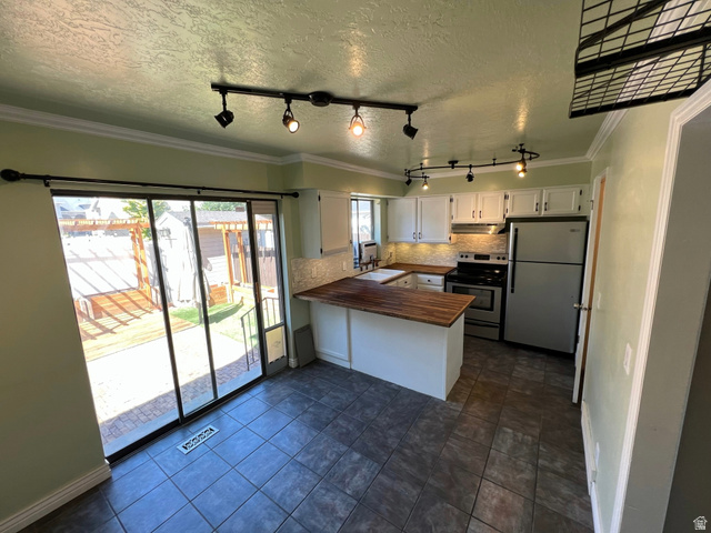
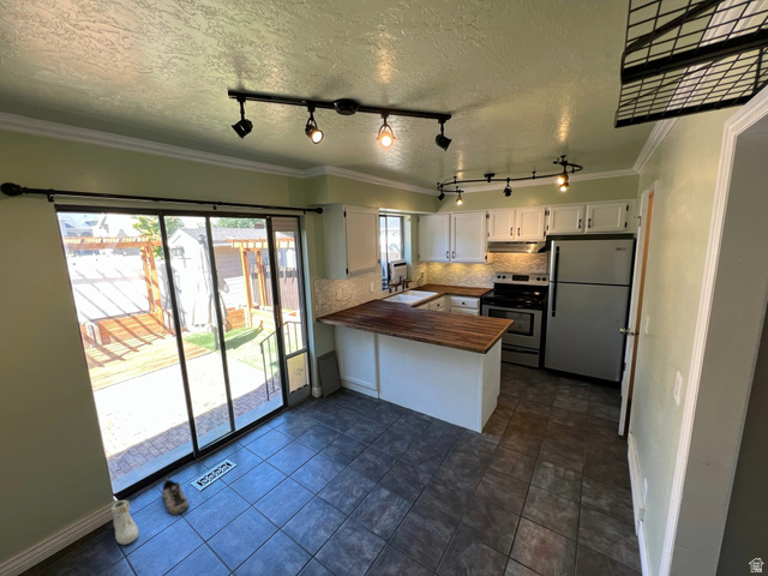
+ sneaker [110,499,140,546]
+ shoe [161,476,190,515]
